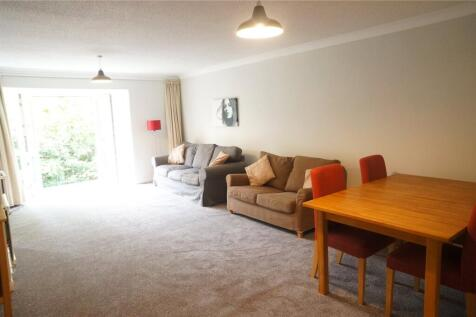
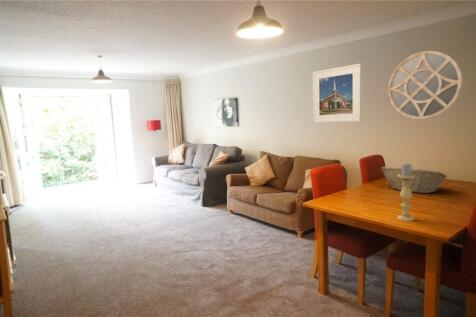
+ home mirror [387,50,464,120]
+ fruit basket [380,166,448,194]
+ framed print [312,63,362,124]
+ candle holder [396,161,415,222]
